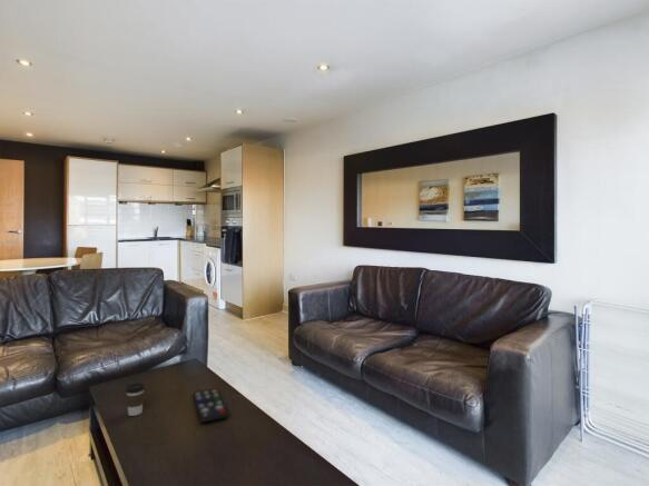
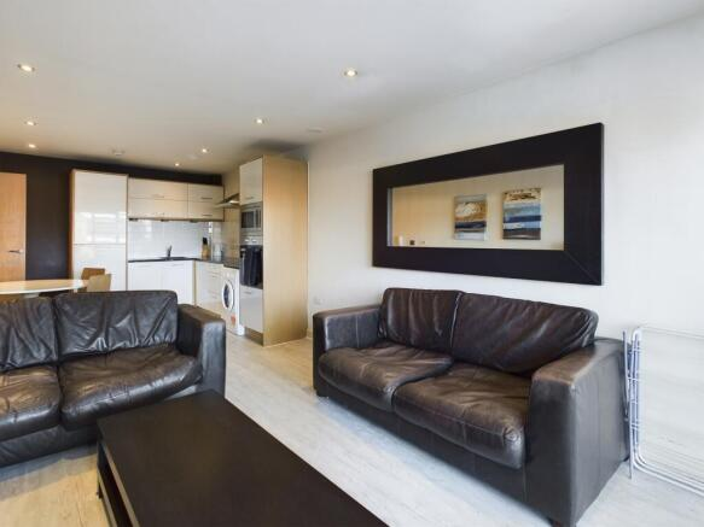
- remote control [193,387,229,424]
- coffee cup [125,383,146,417]
